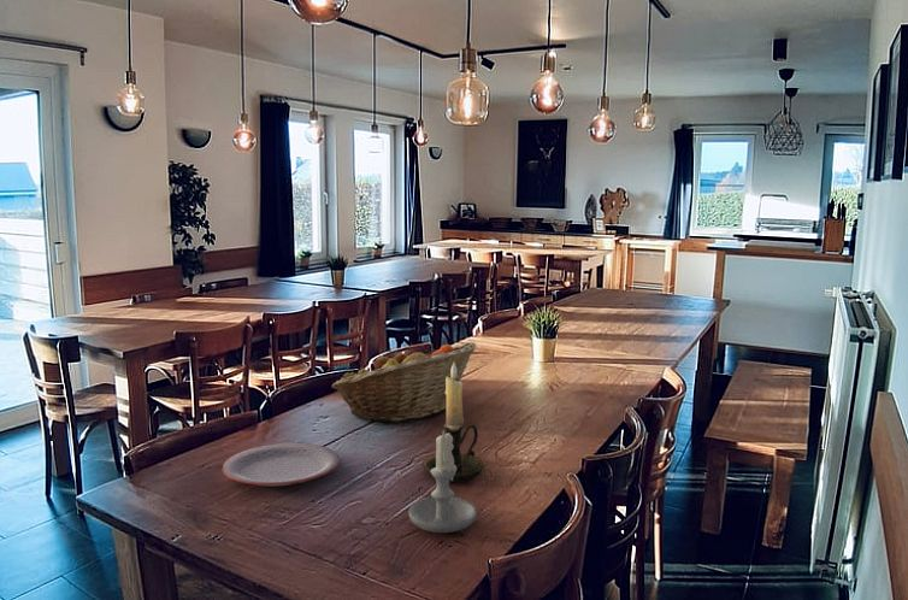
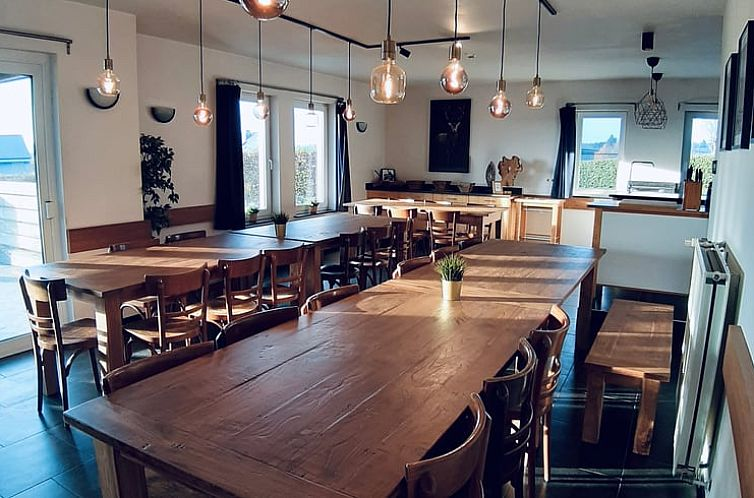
- candle holder [421,363,485,483]
- plate [222,442,341,487]
- candle [408,429,478,534]
- fruit basket [331,341,477,423]
